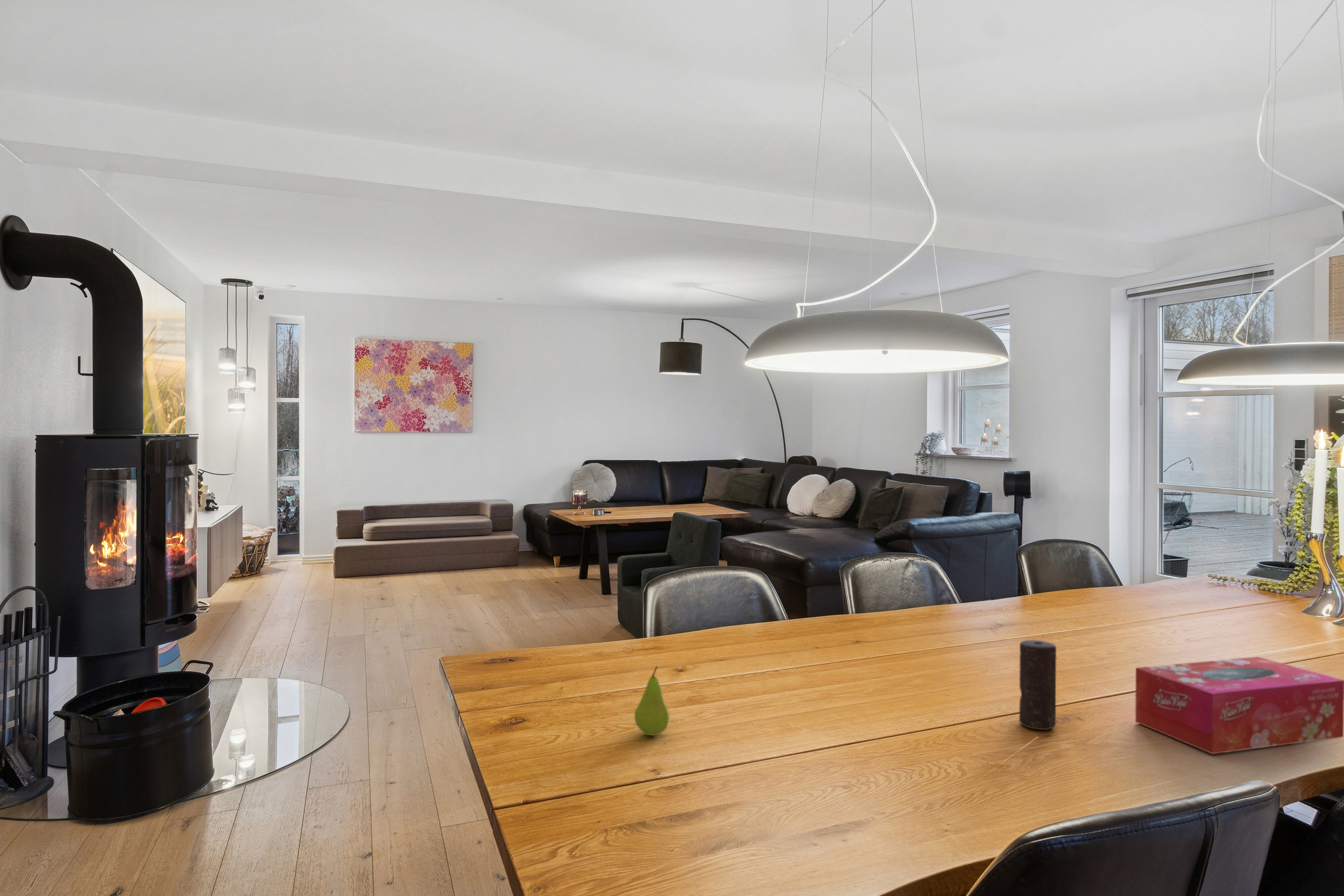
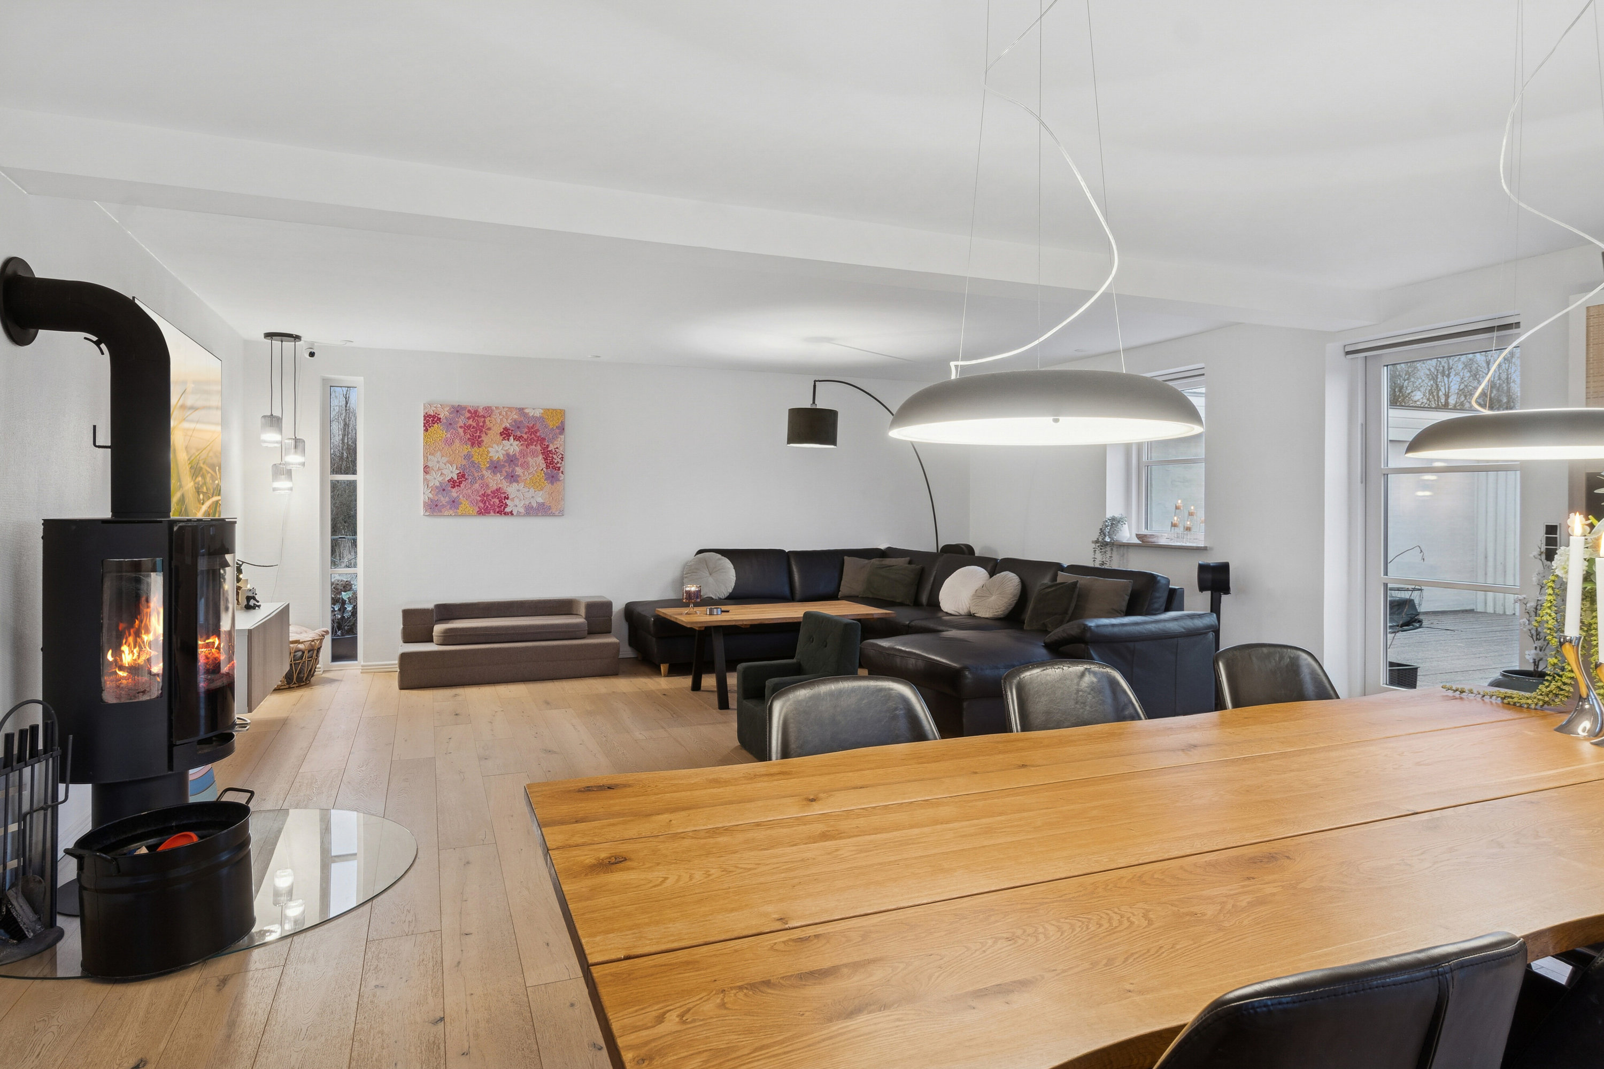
- tissue box [1135,656,1344,754]
- candle [1019,640,1057,730]
- fruit [634,666,670,736]
